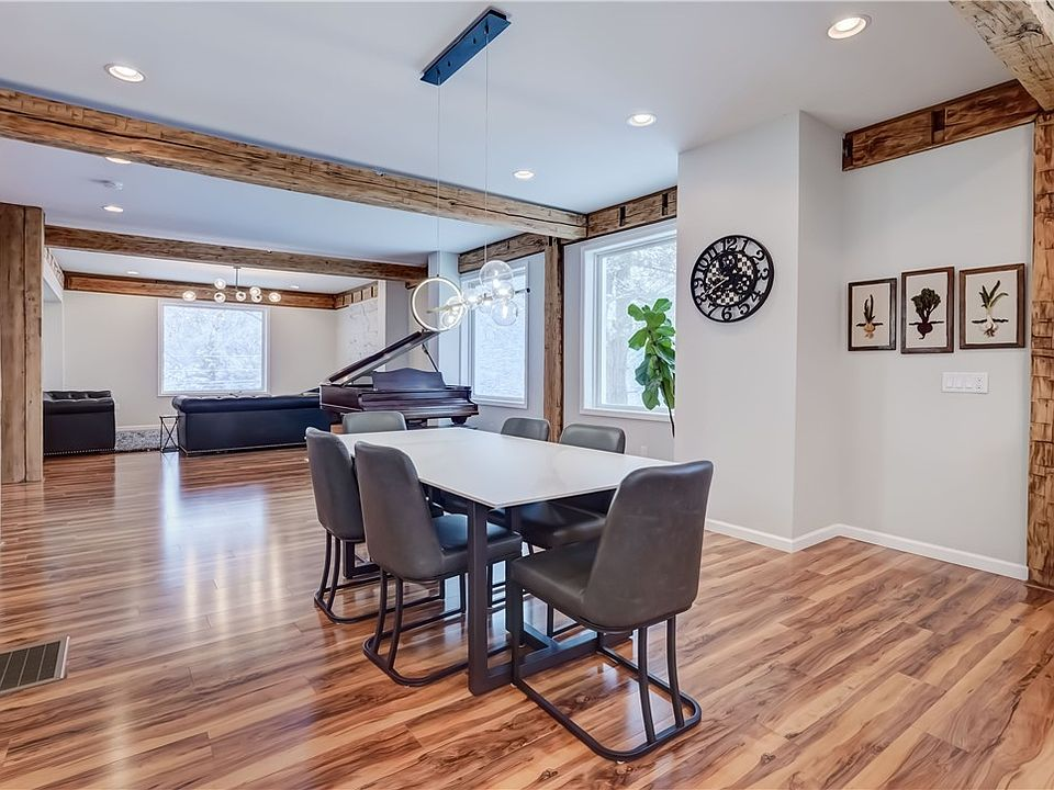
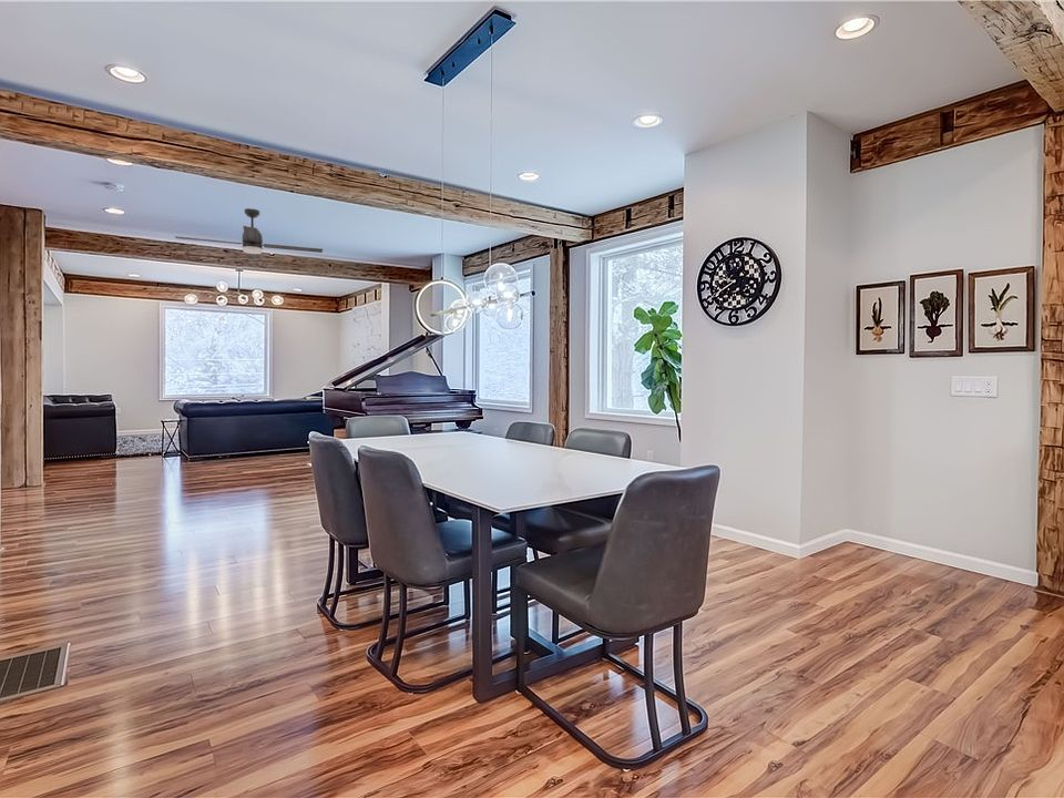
+ electric fan [174,207,324,259]
